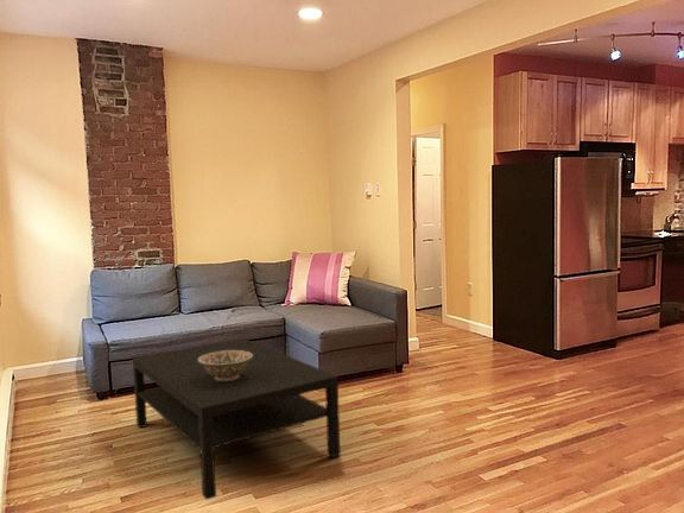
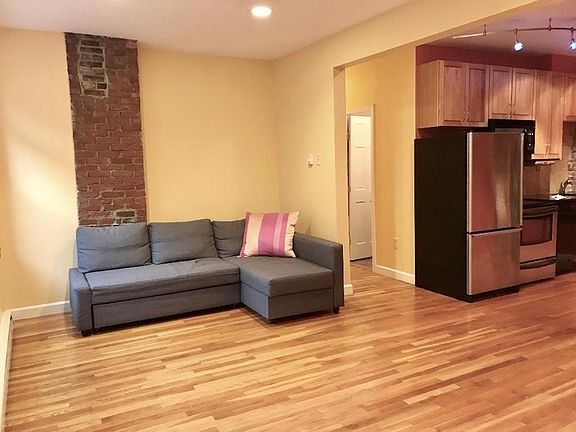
- coffee table [132,337,342,501]
- decorative bowl [198,350,253,380]
